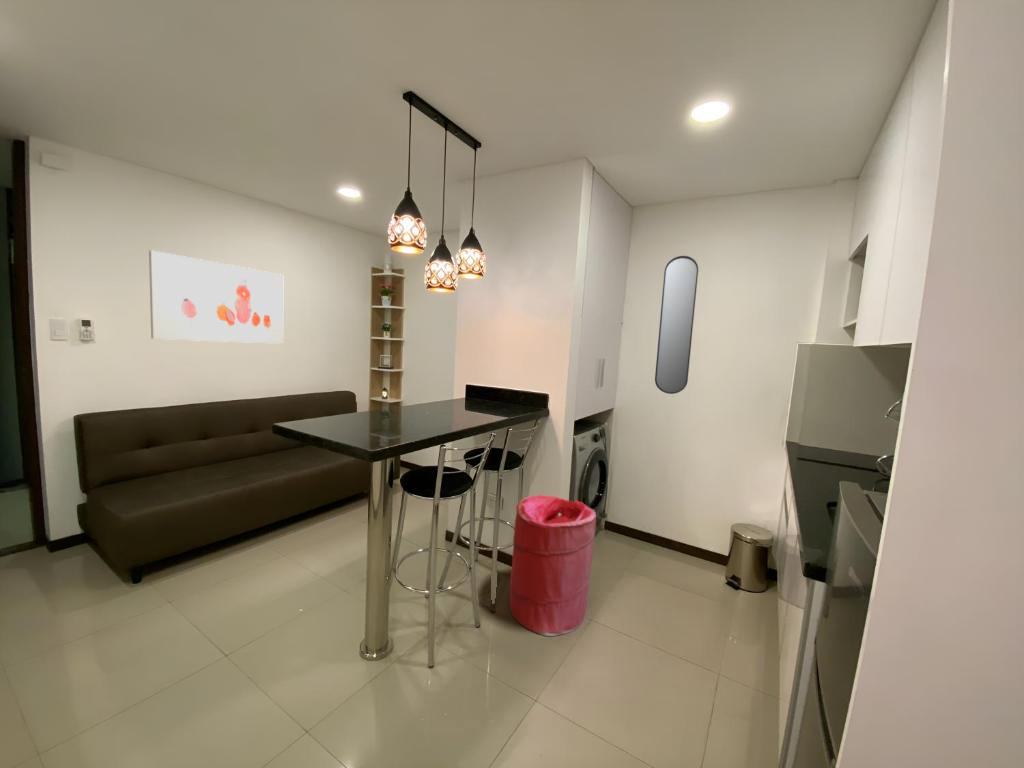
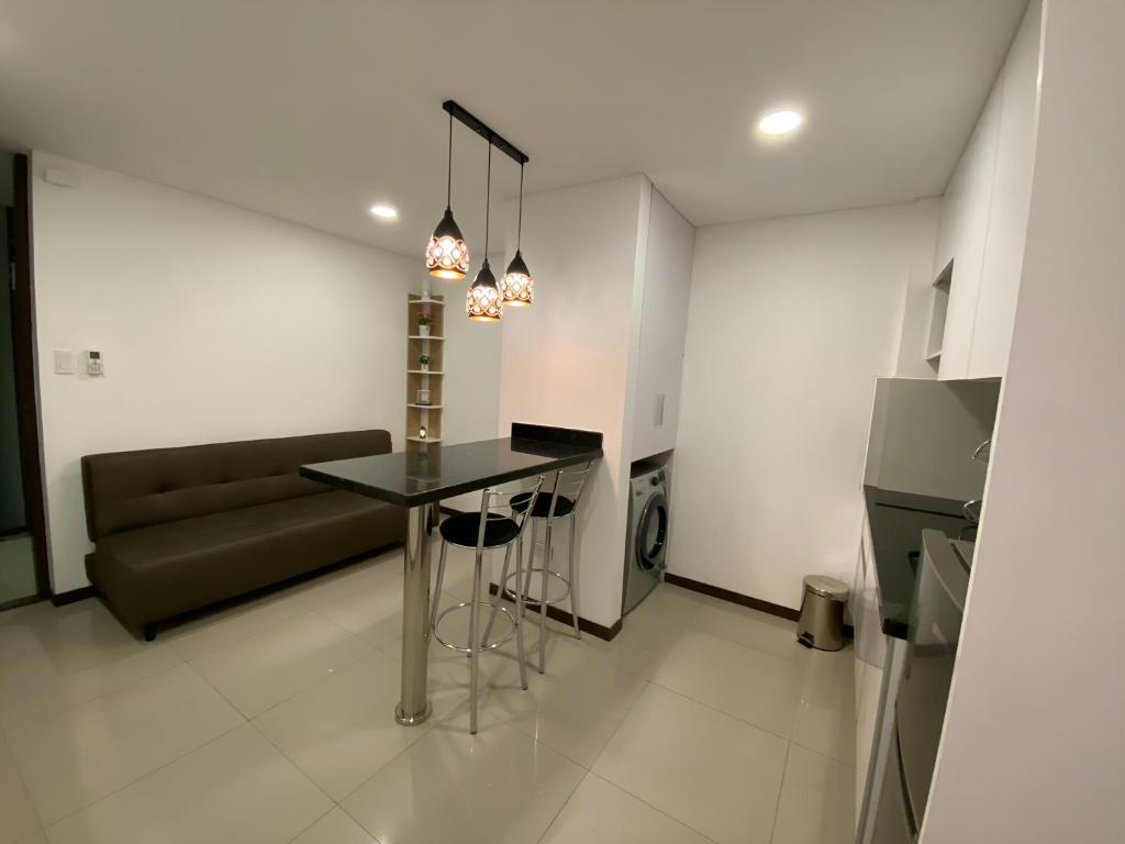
- wall art [148,249,284,345]
- laundry hamper [509,494,597,637]
- home mirror [654,255,699,395]
